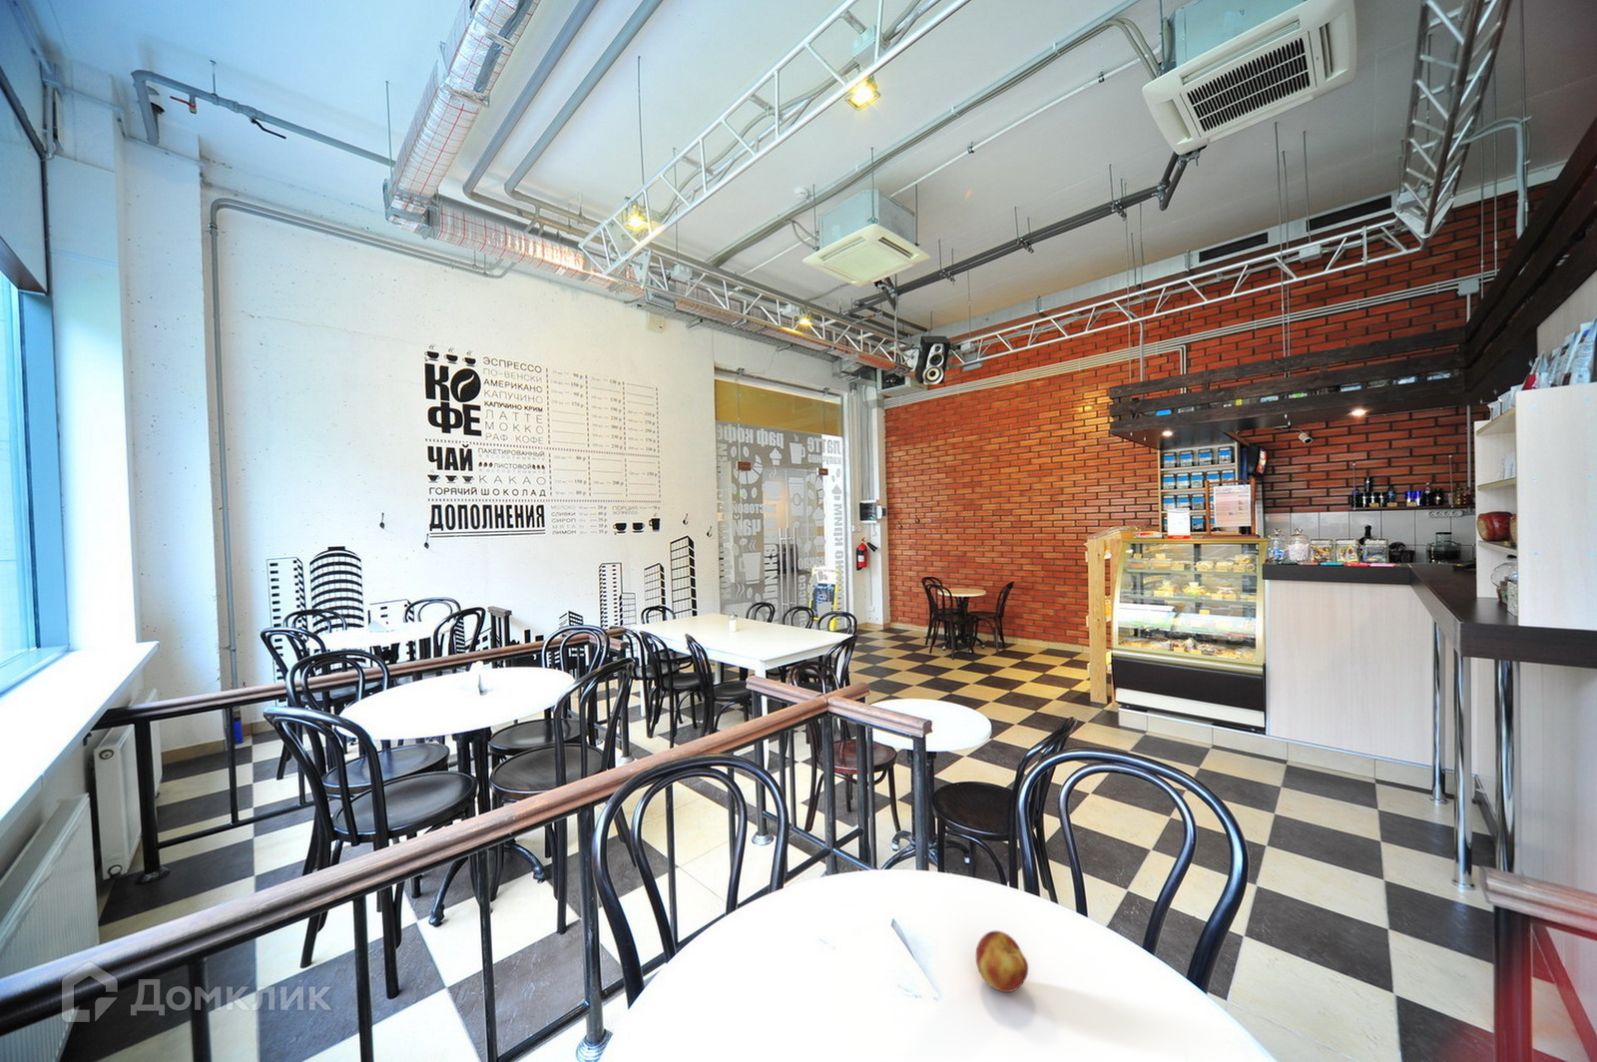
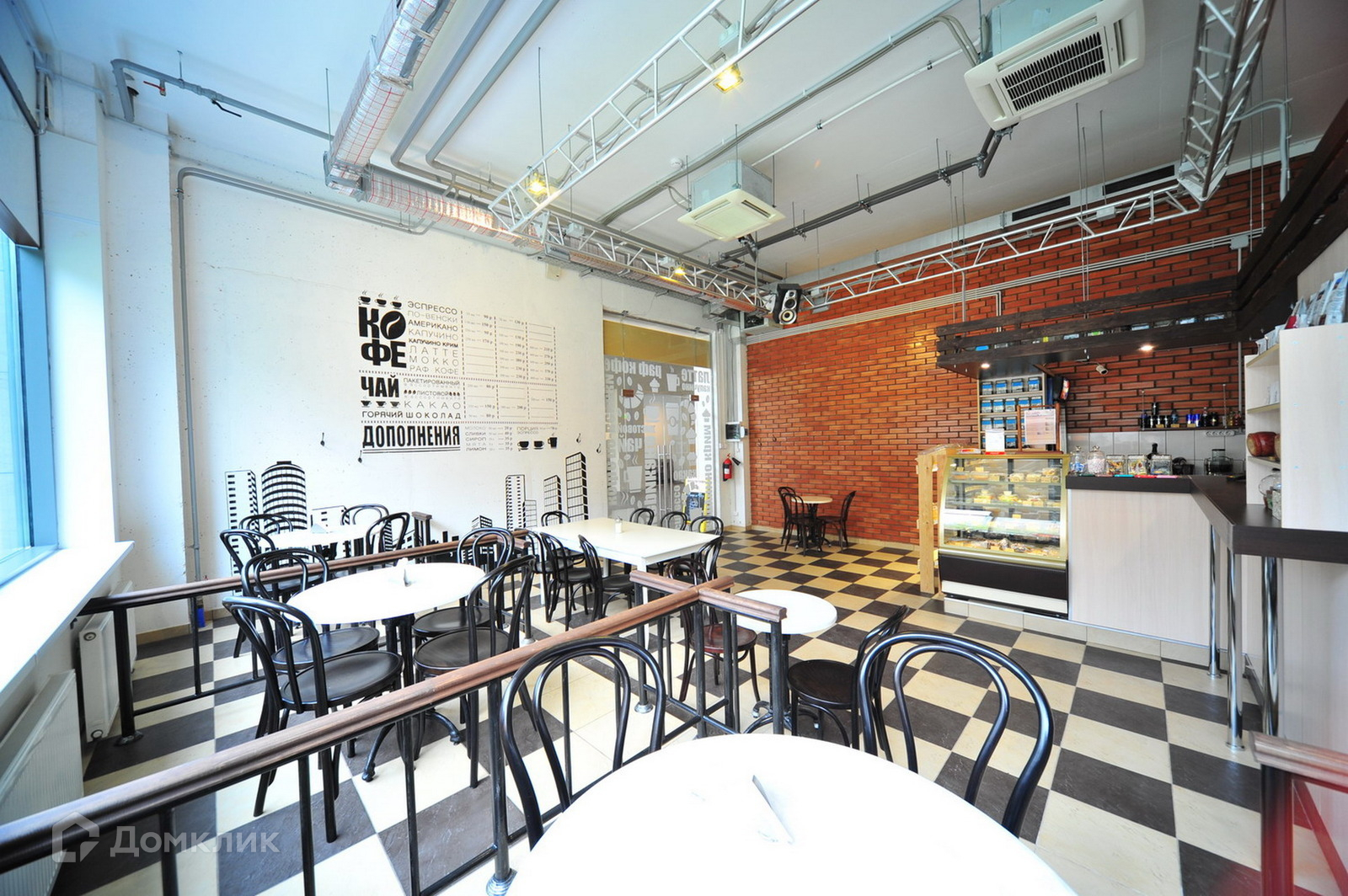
- fruit [975,930,1030,993]
